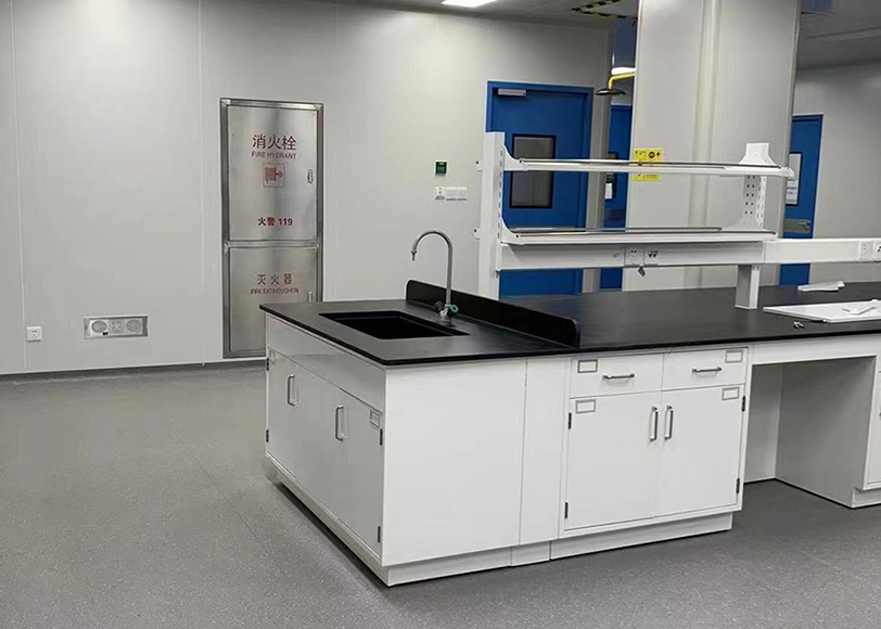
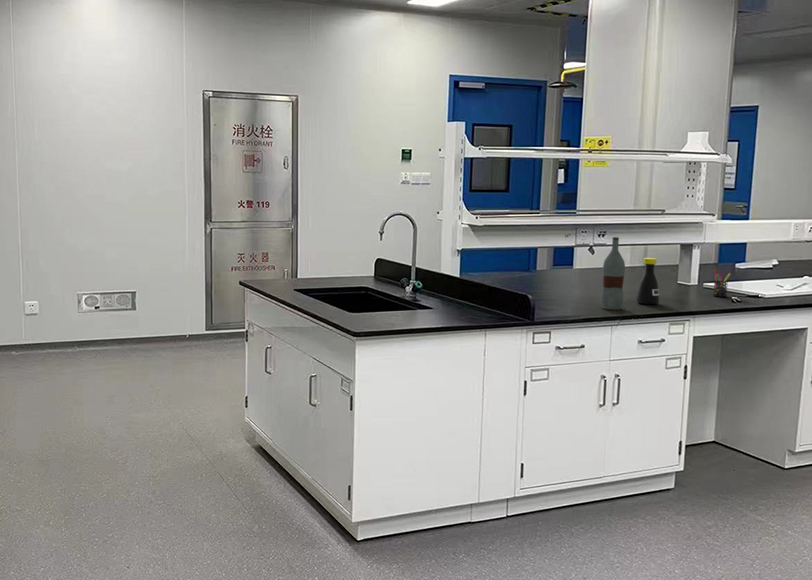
+ bottle [636,257,660,305]
+ pen holder [712,268,731,298]
+ bottle [600,236,626,311]
